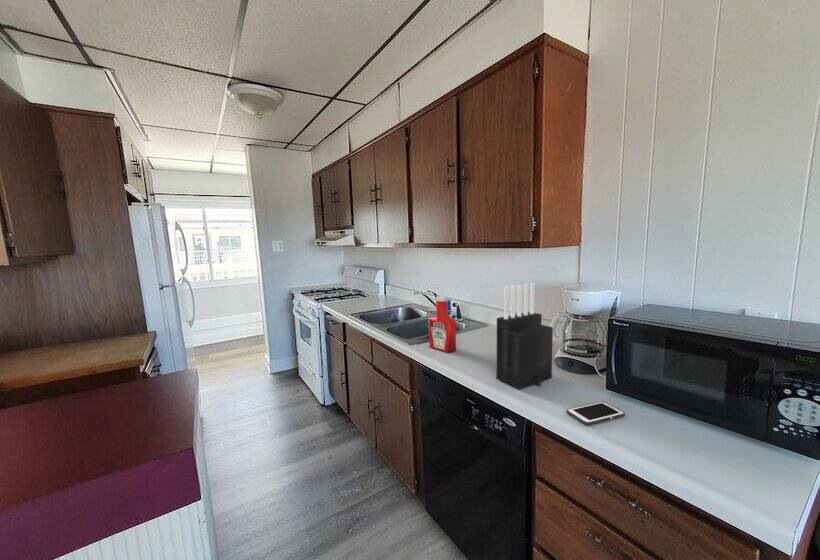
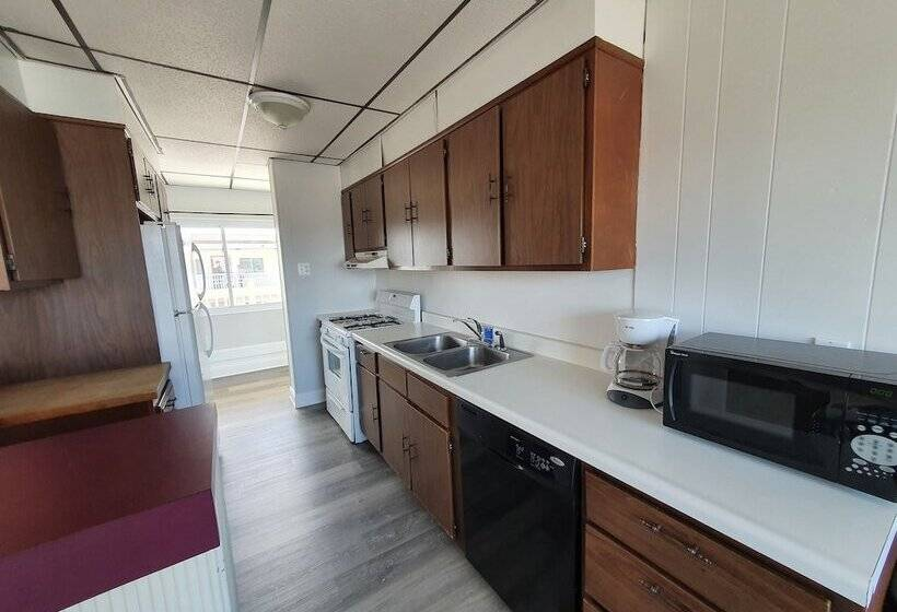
- cell phone [566,400,626,426]
- soap bottle [428,295,457,353]
- knife block [496,282,554,390]
